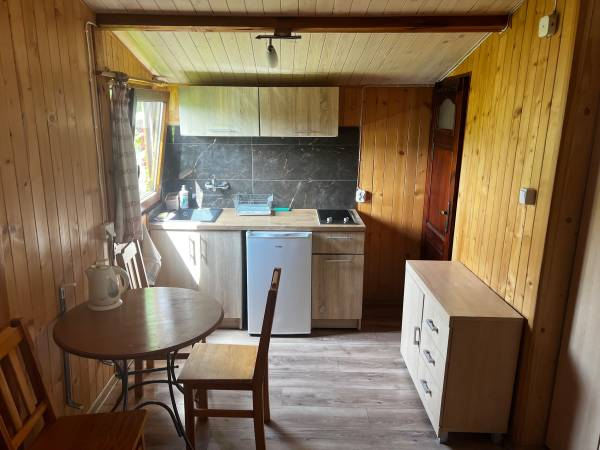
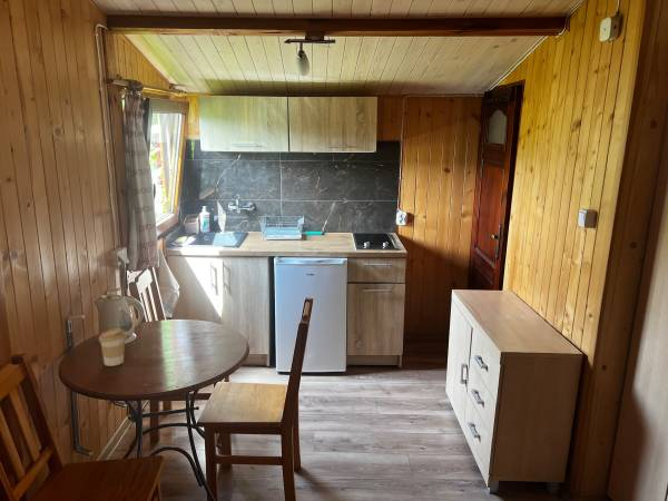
+ coffee cup [98,327,126,367]
